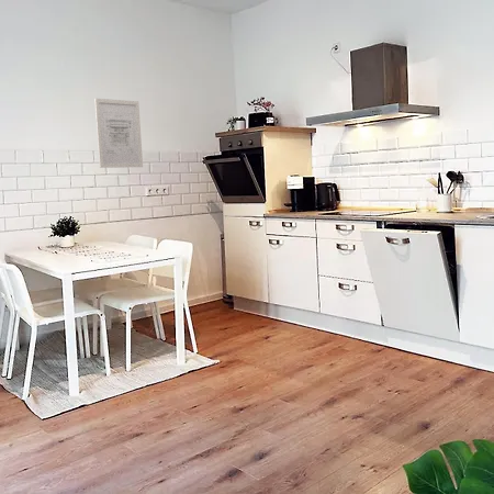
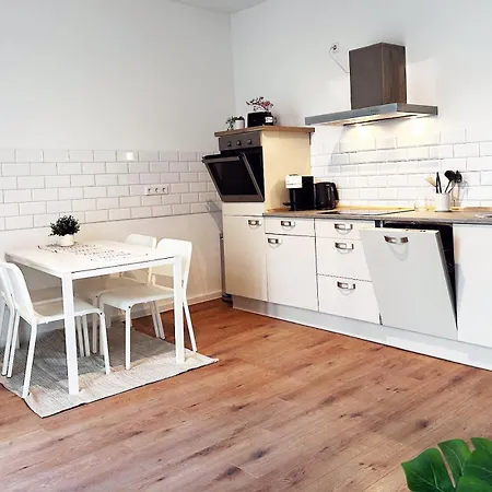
- wall art [93,98,144,169]
